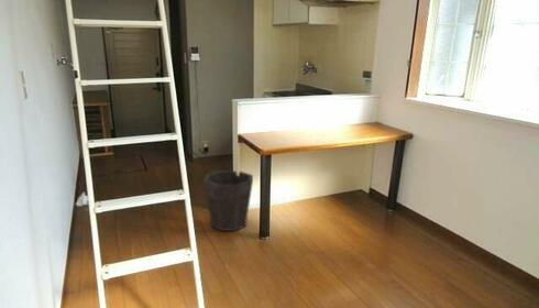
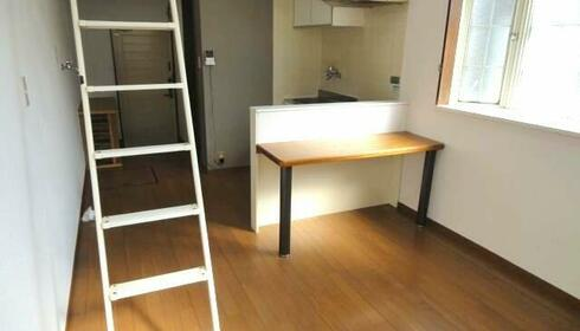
- waste bin [202,169,254,232]
